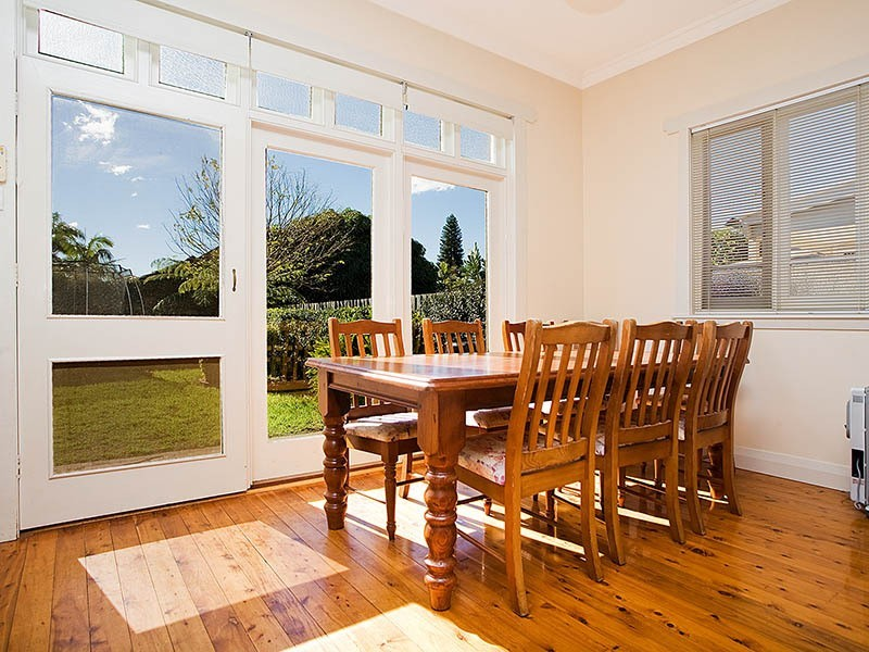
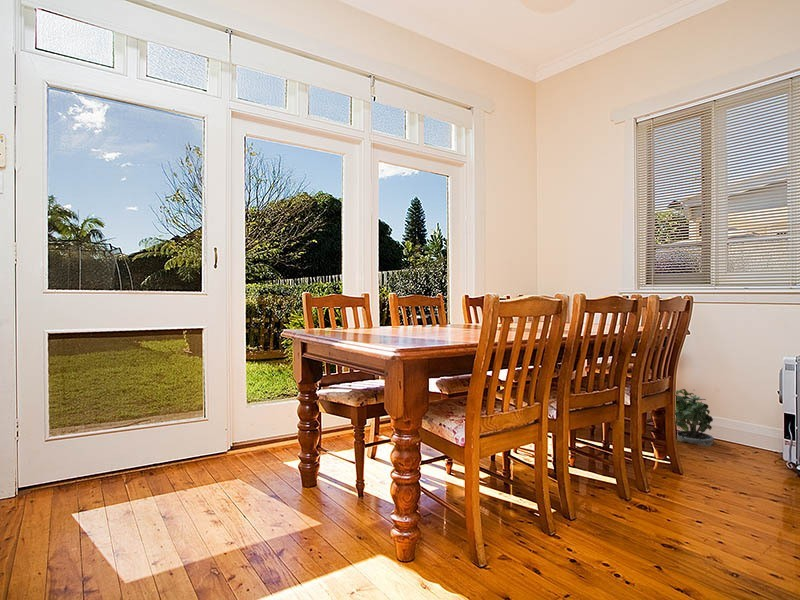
+ potted plant [674,388,716,448]
